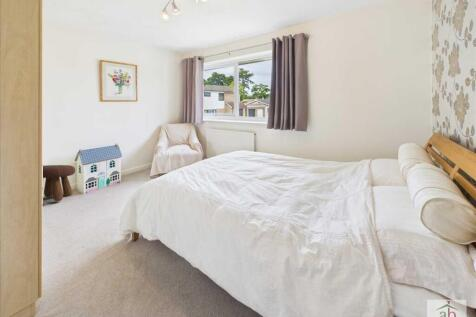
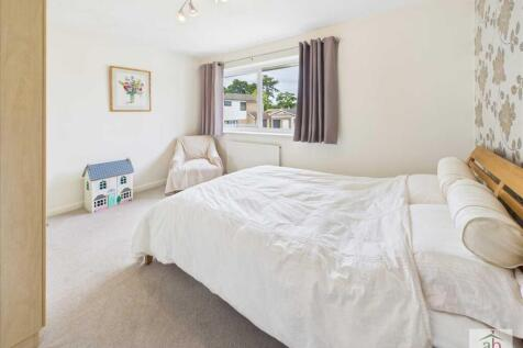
- footstool [42,164,76,202]
